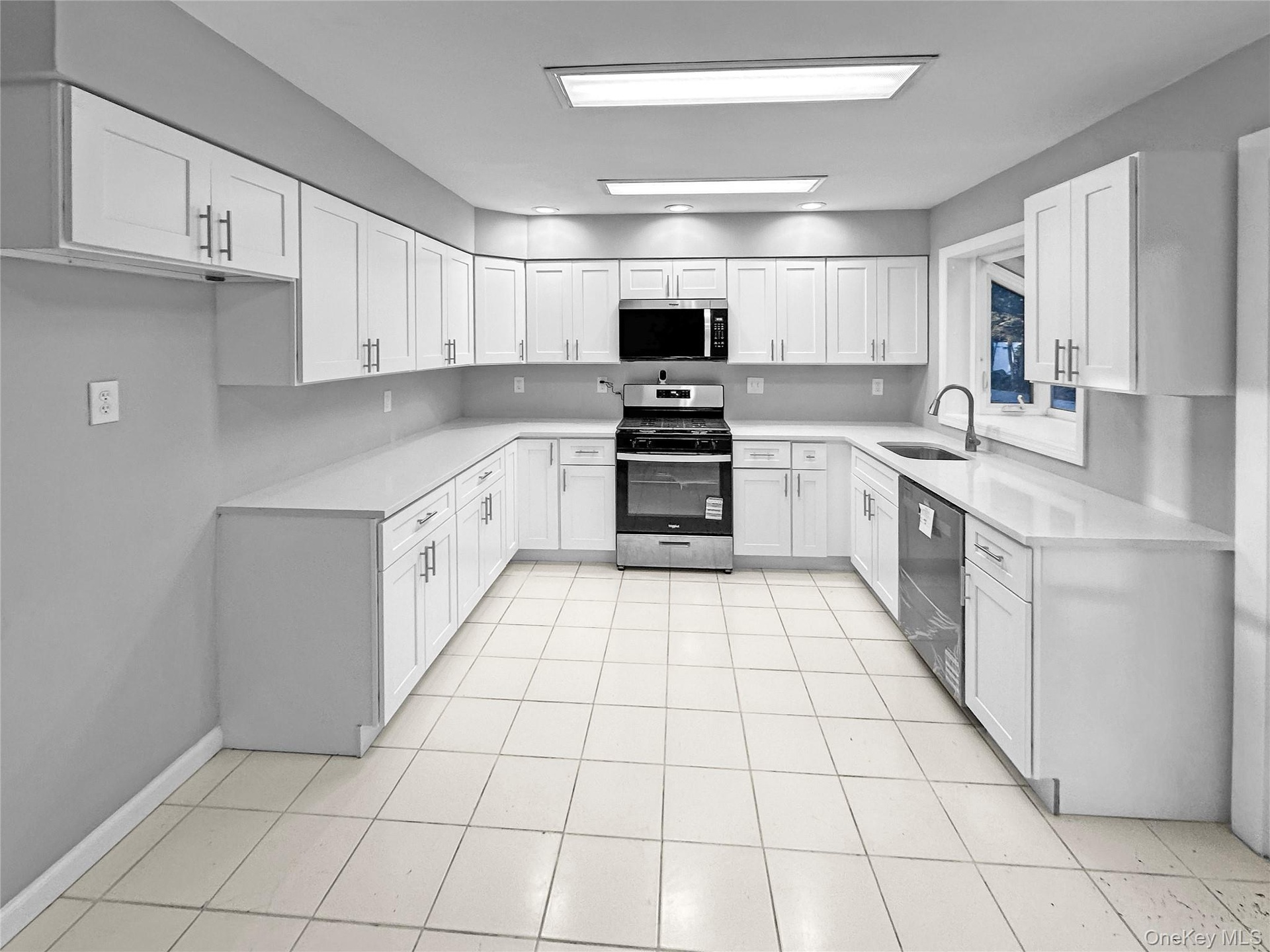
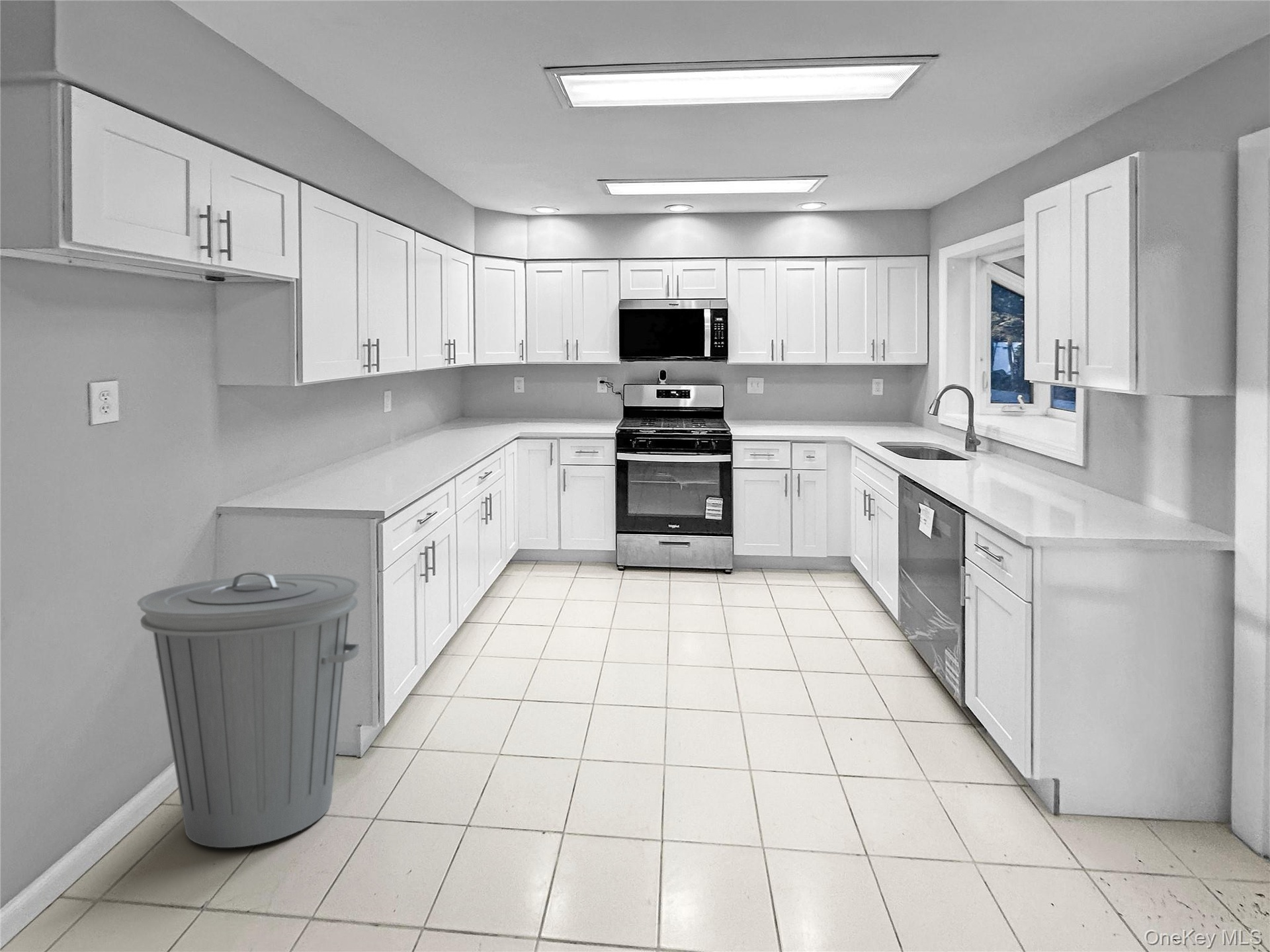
+ trash can [136,571,360,848]
